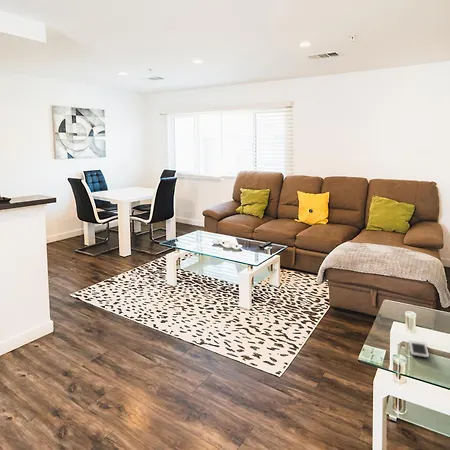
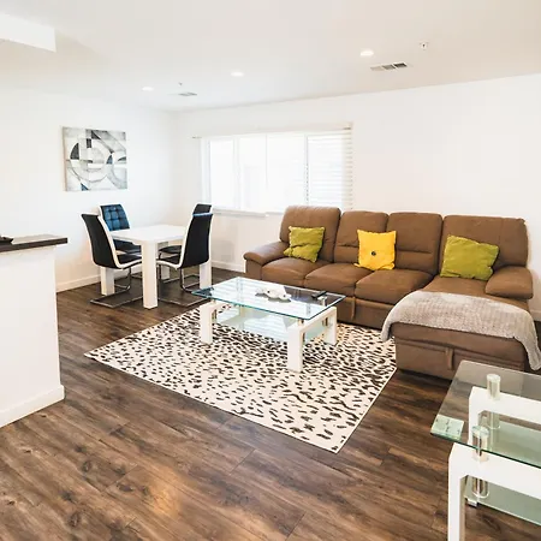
- cell phone [408,340,430,359]
